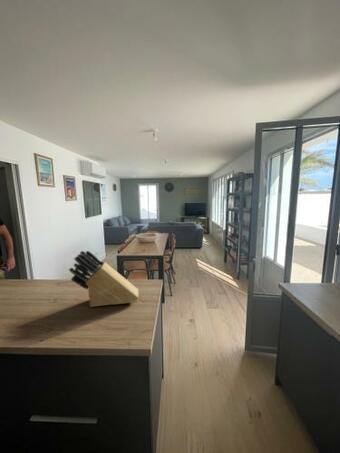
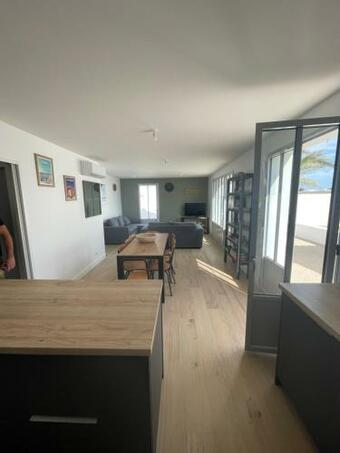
- knife block [68,250,139,308]
